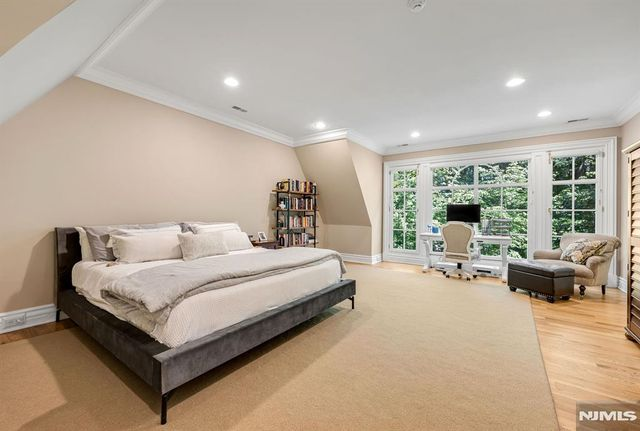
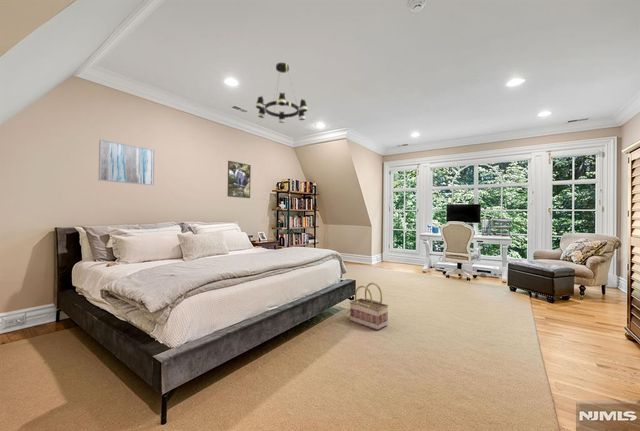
+ wall art [98,138,156,187]
+ basket [349,282,389,331]
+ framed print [226,160,252,199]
+ chandelier [255,62,309,124]
